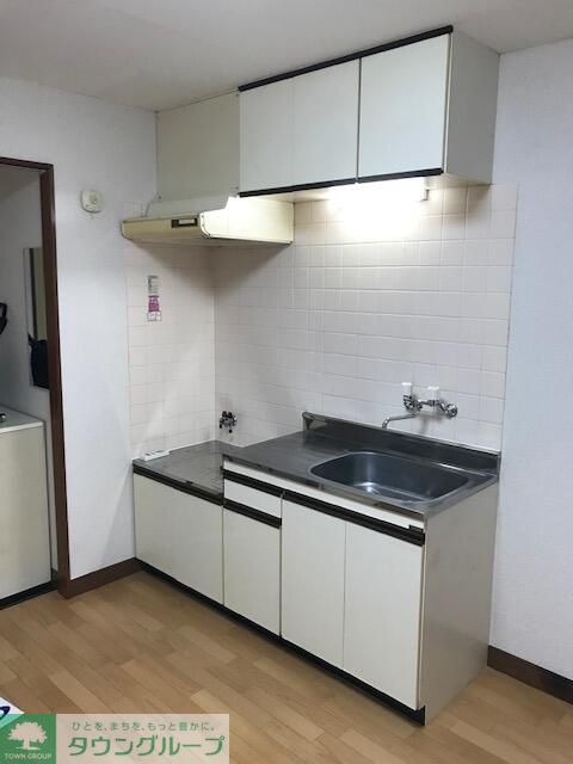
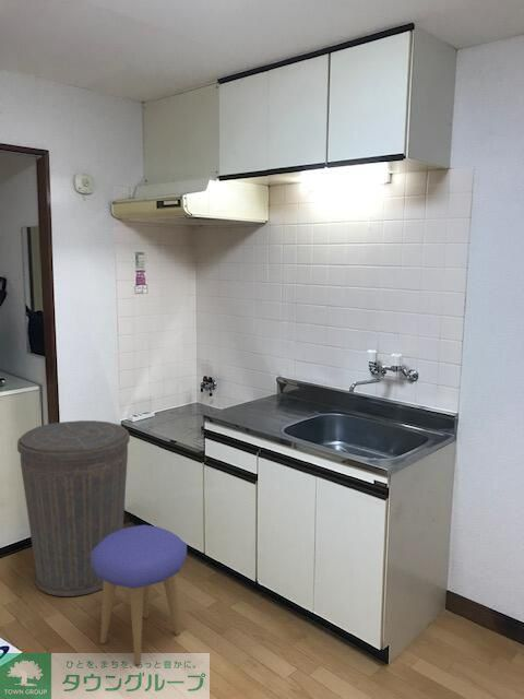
+ stool [91,524,188,666]
+ trash can [16,419,131,597]
